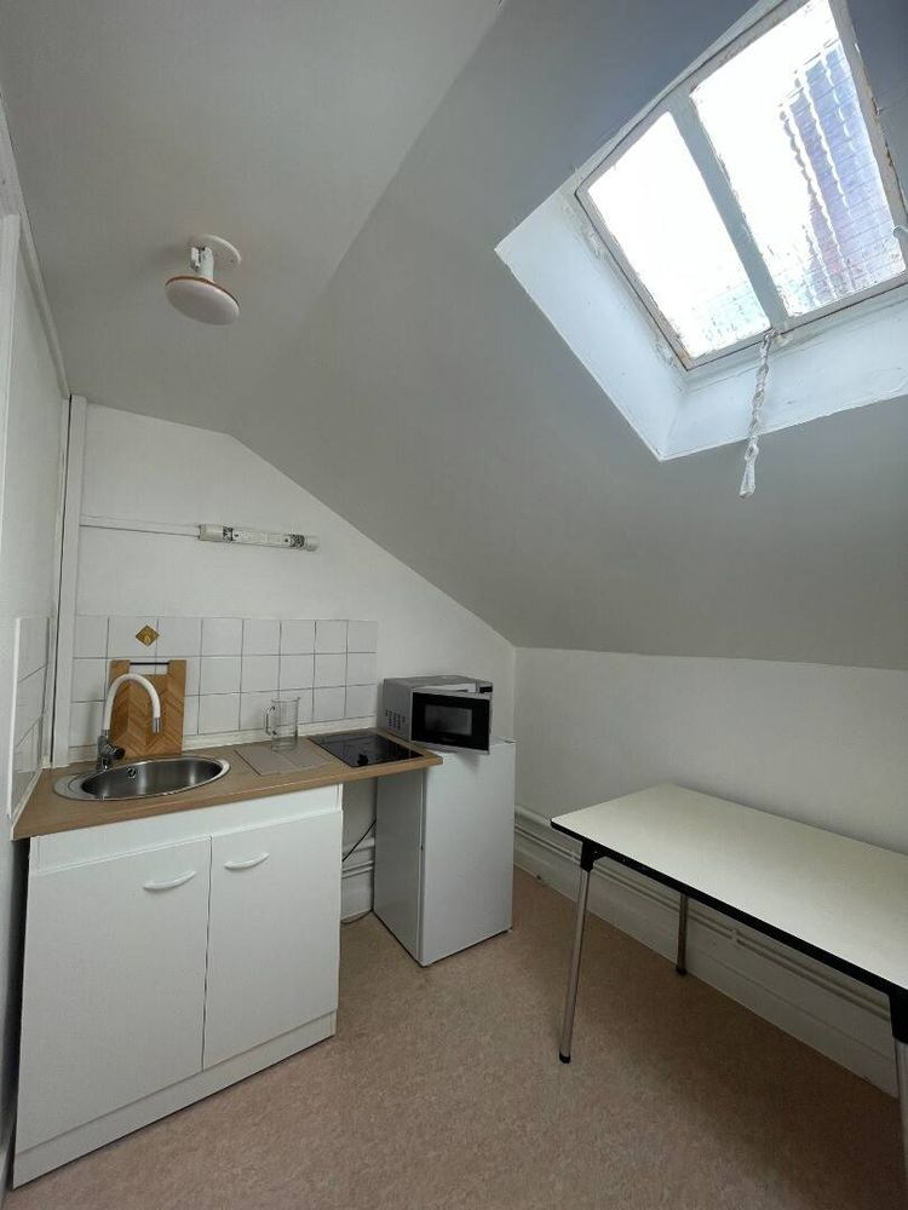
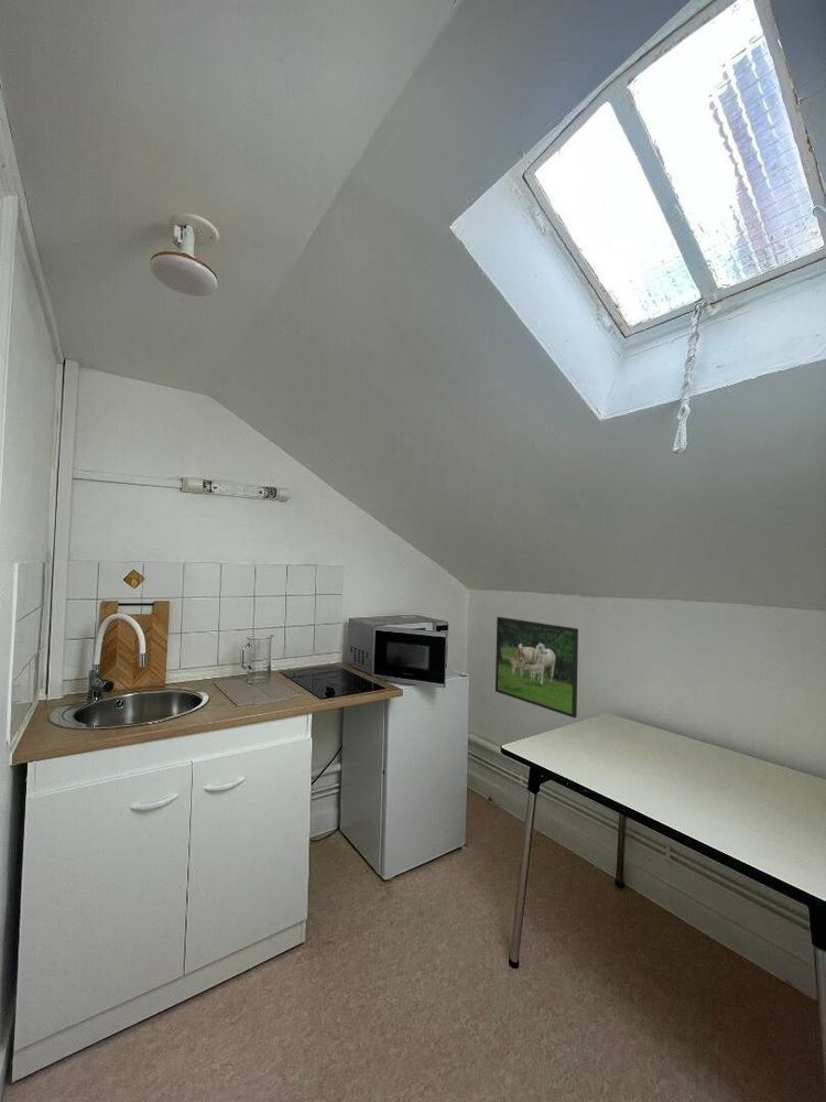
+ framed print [494,616,579,719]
